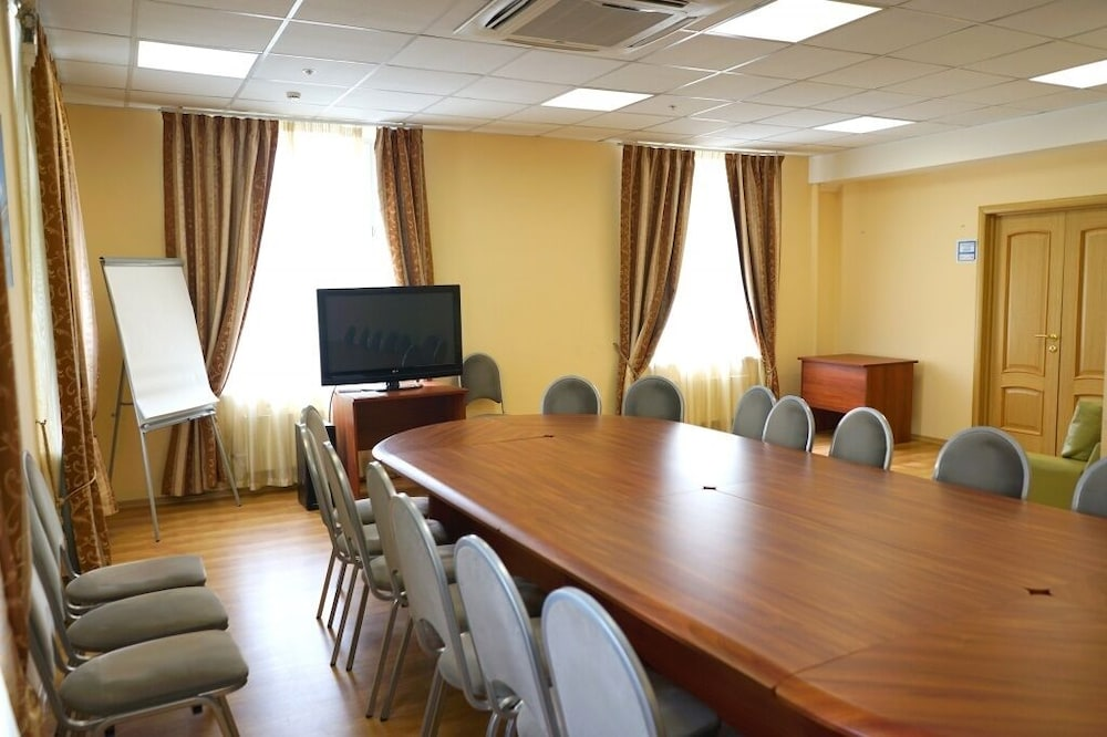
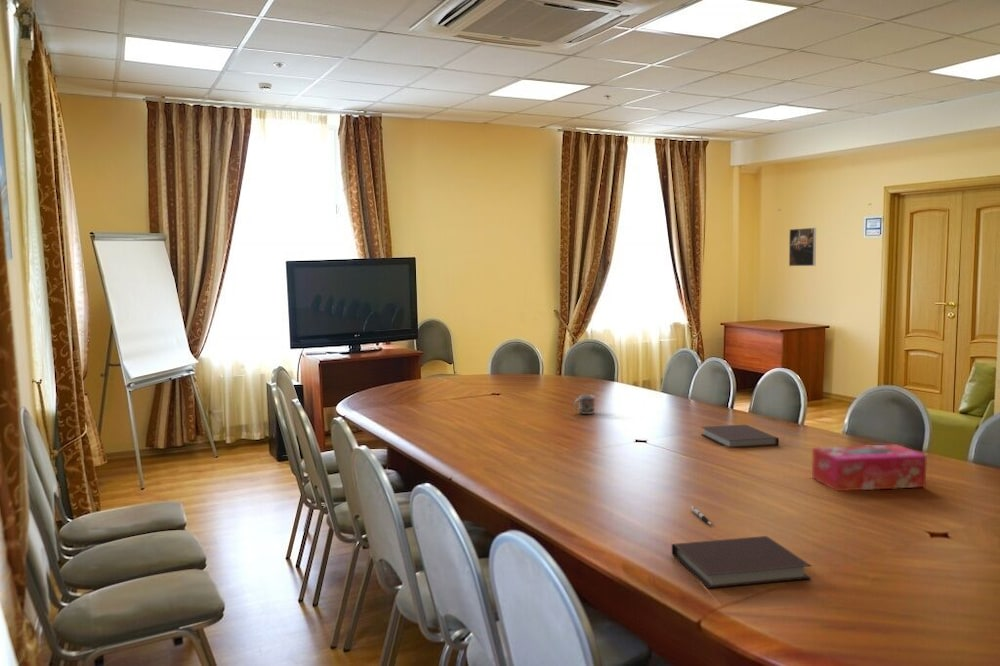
+ tissue box [811,443,928,492]
+ notebook [700,424,780,449]
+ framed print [788,227,817,267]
+ cup [573,394,596,415]
+ notebook [671,535,812,589]
+ pen [690,505,713,526]
